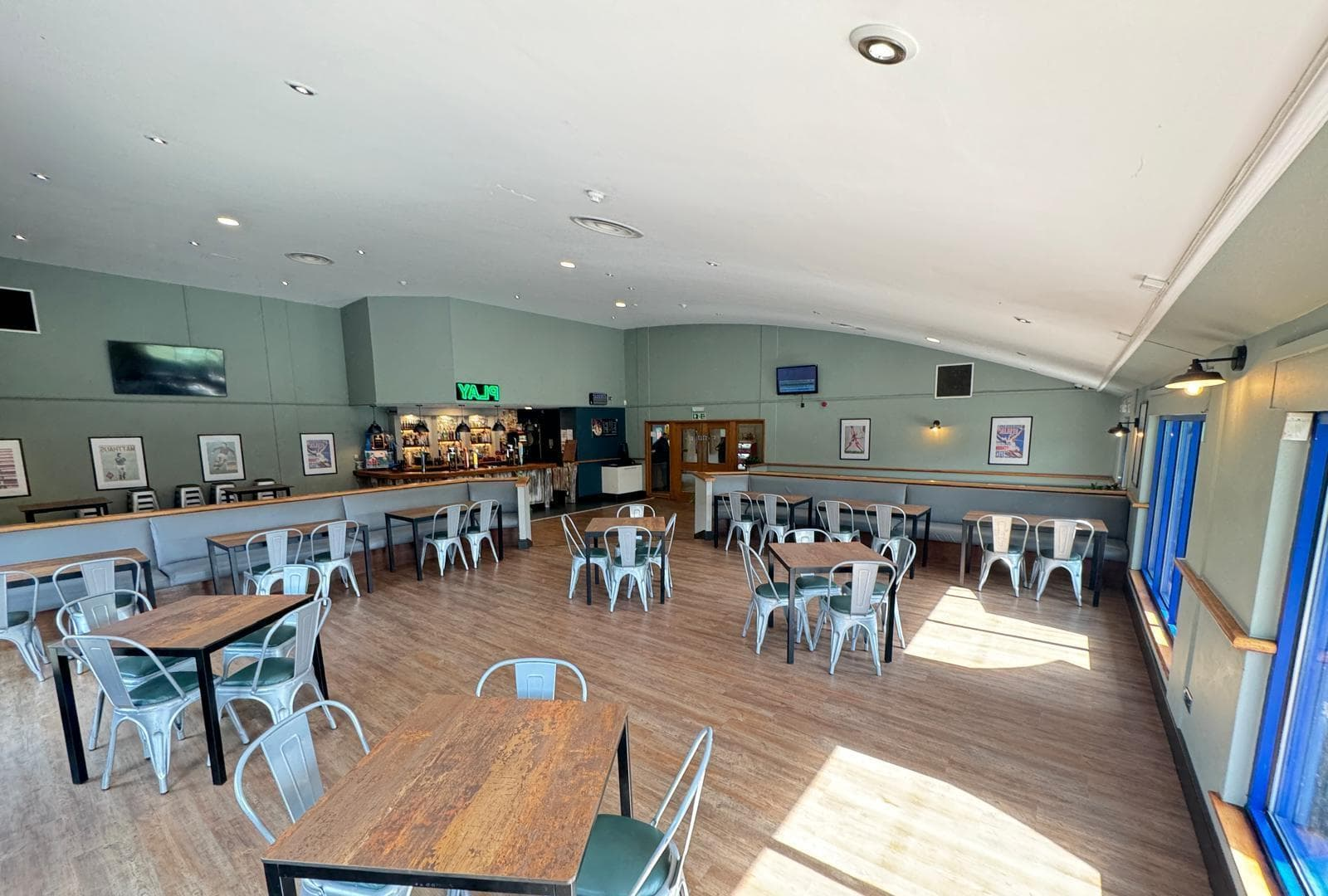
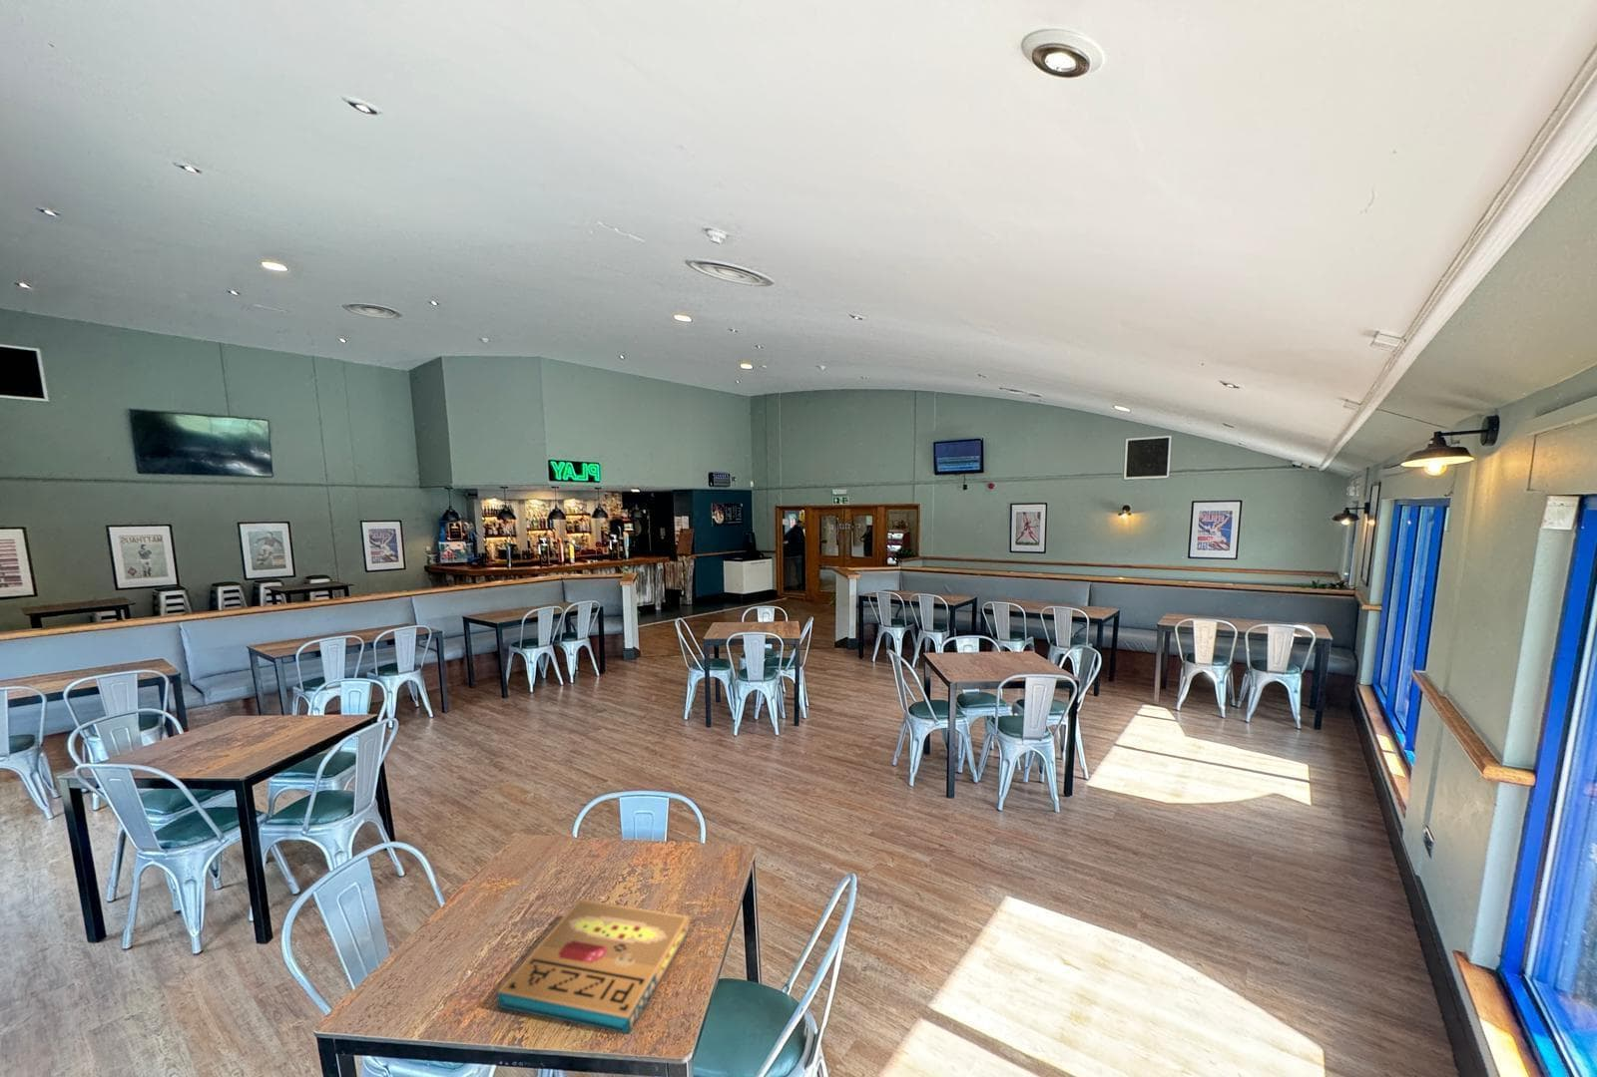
+ pizza box [497,898,690,1035]
